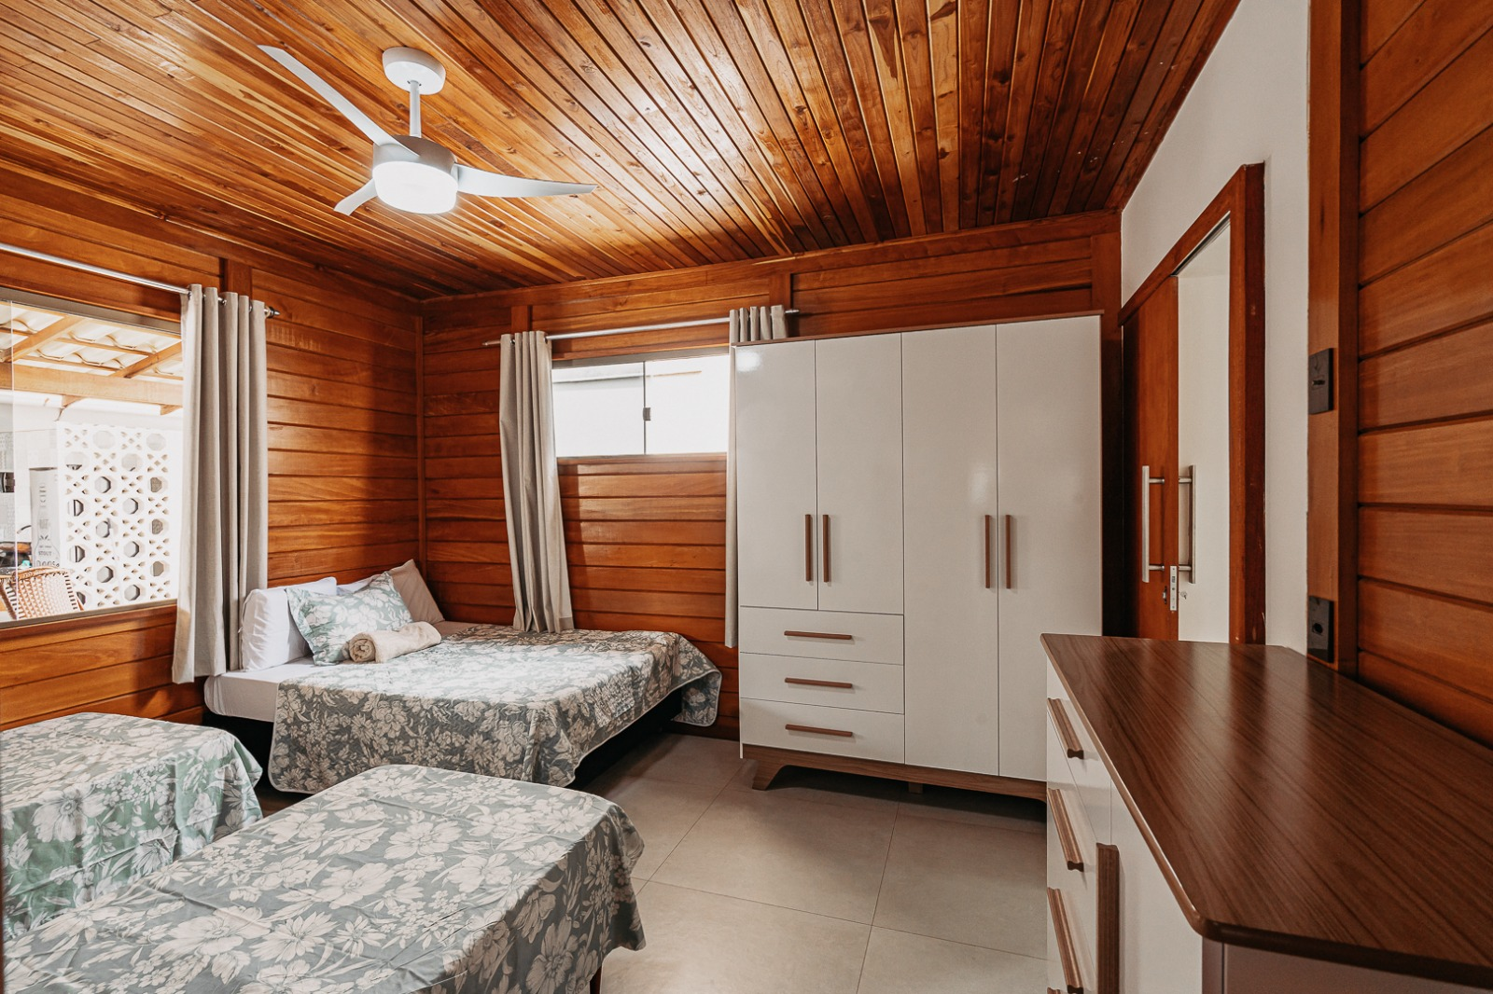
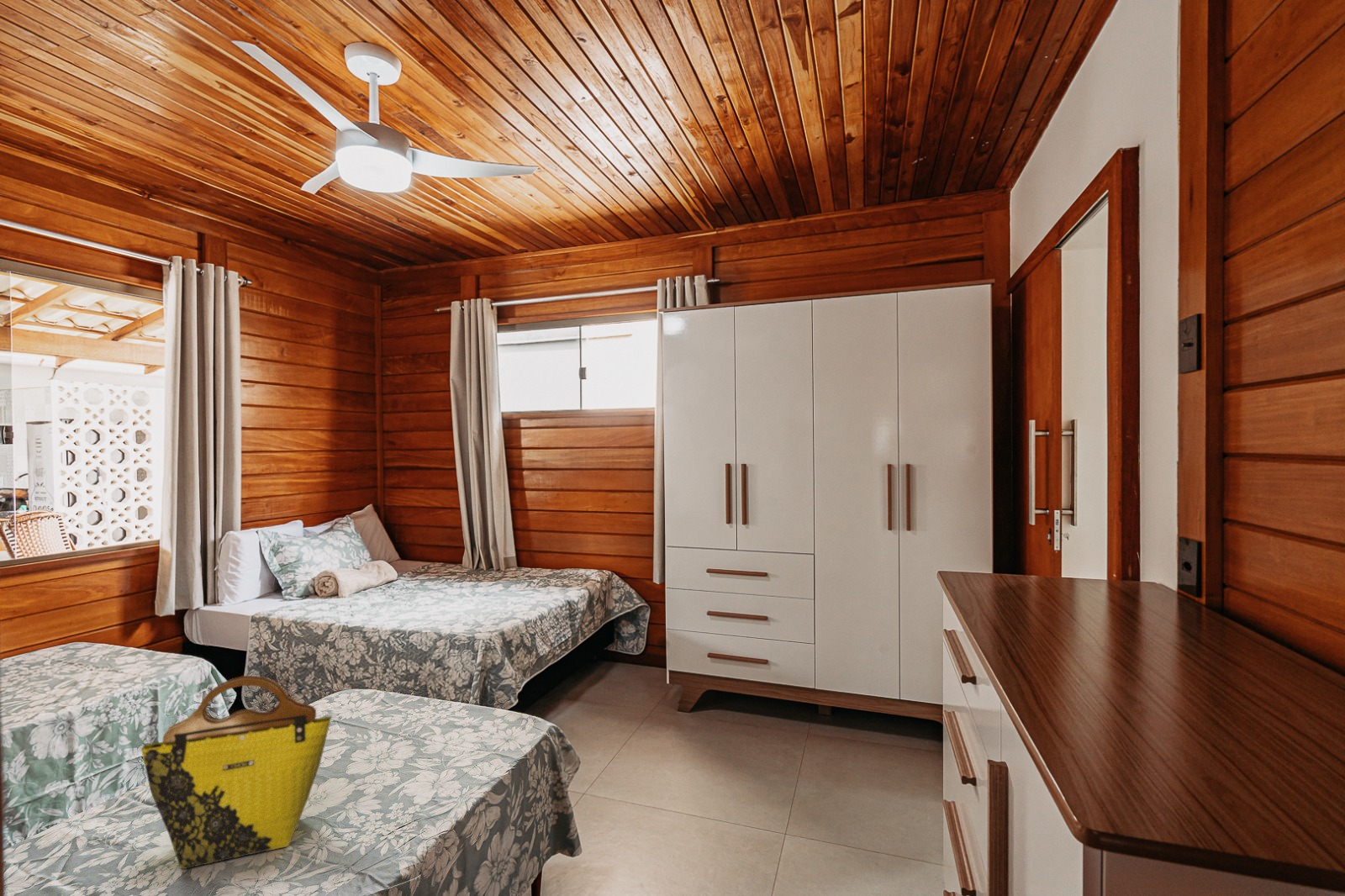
+ tote bag [140,675,332,870]
